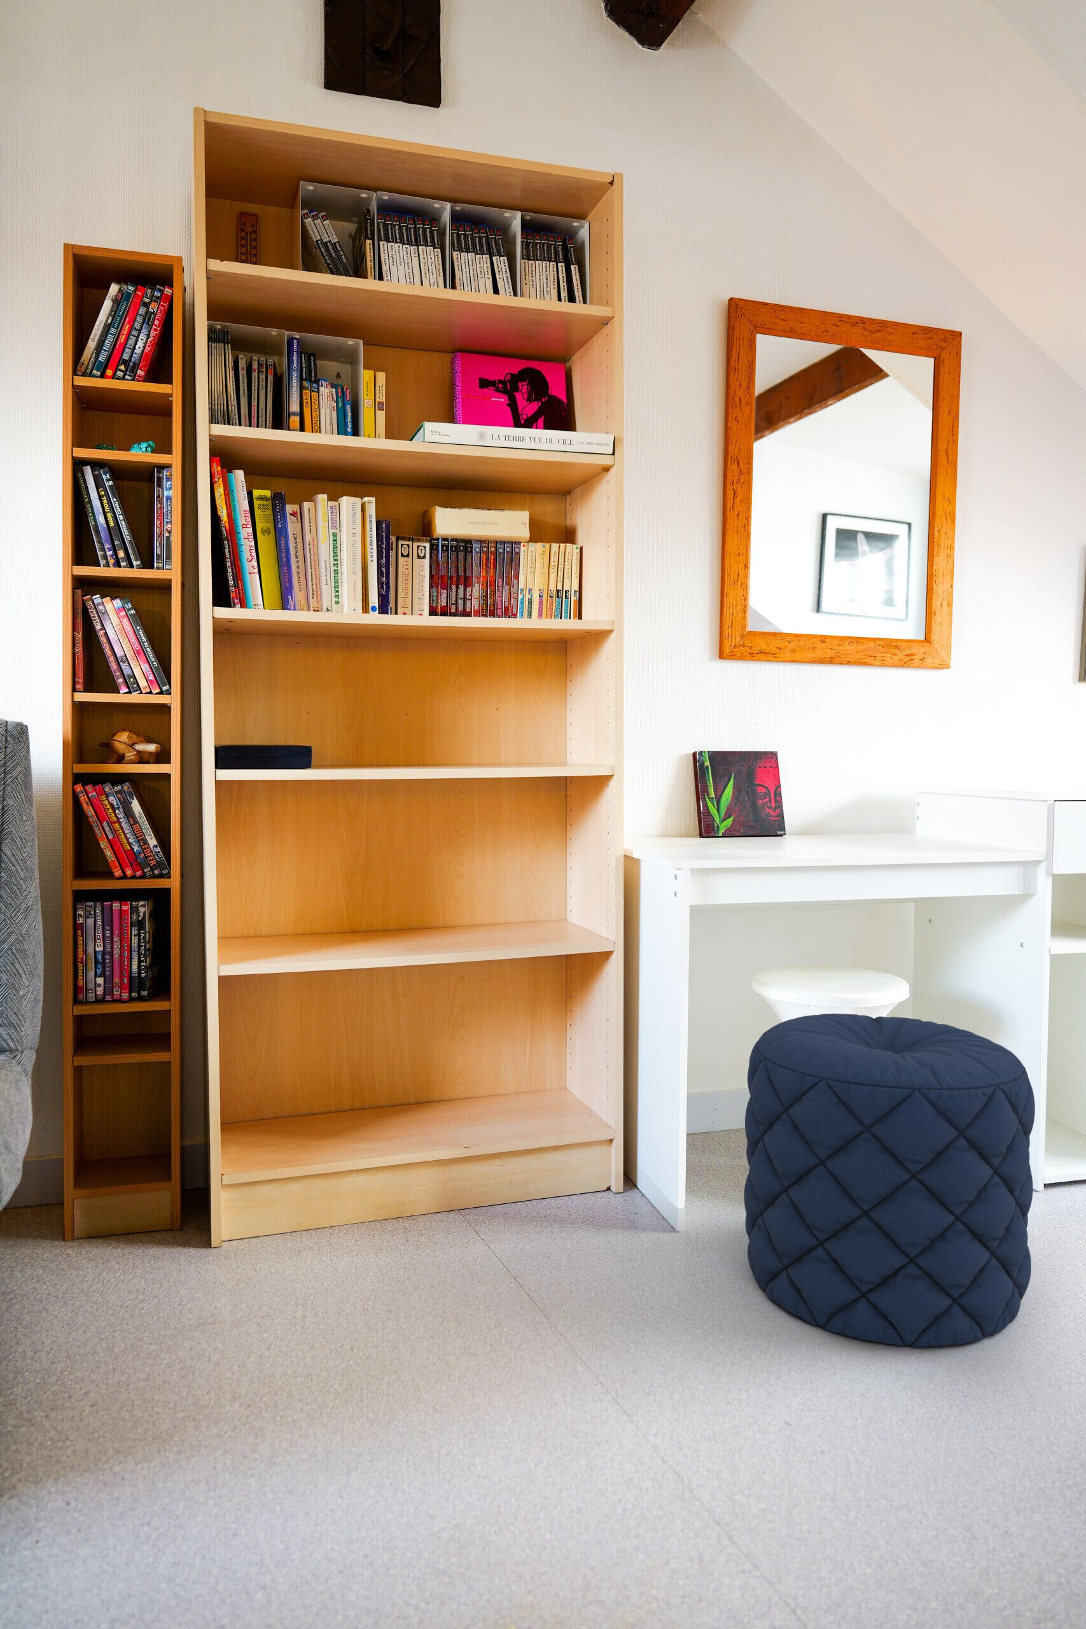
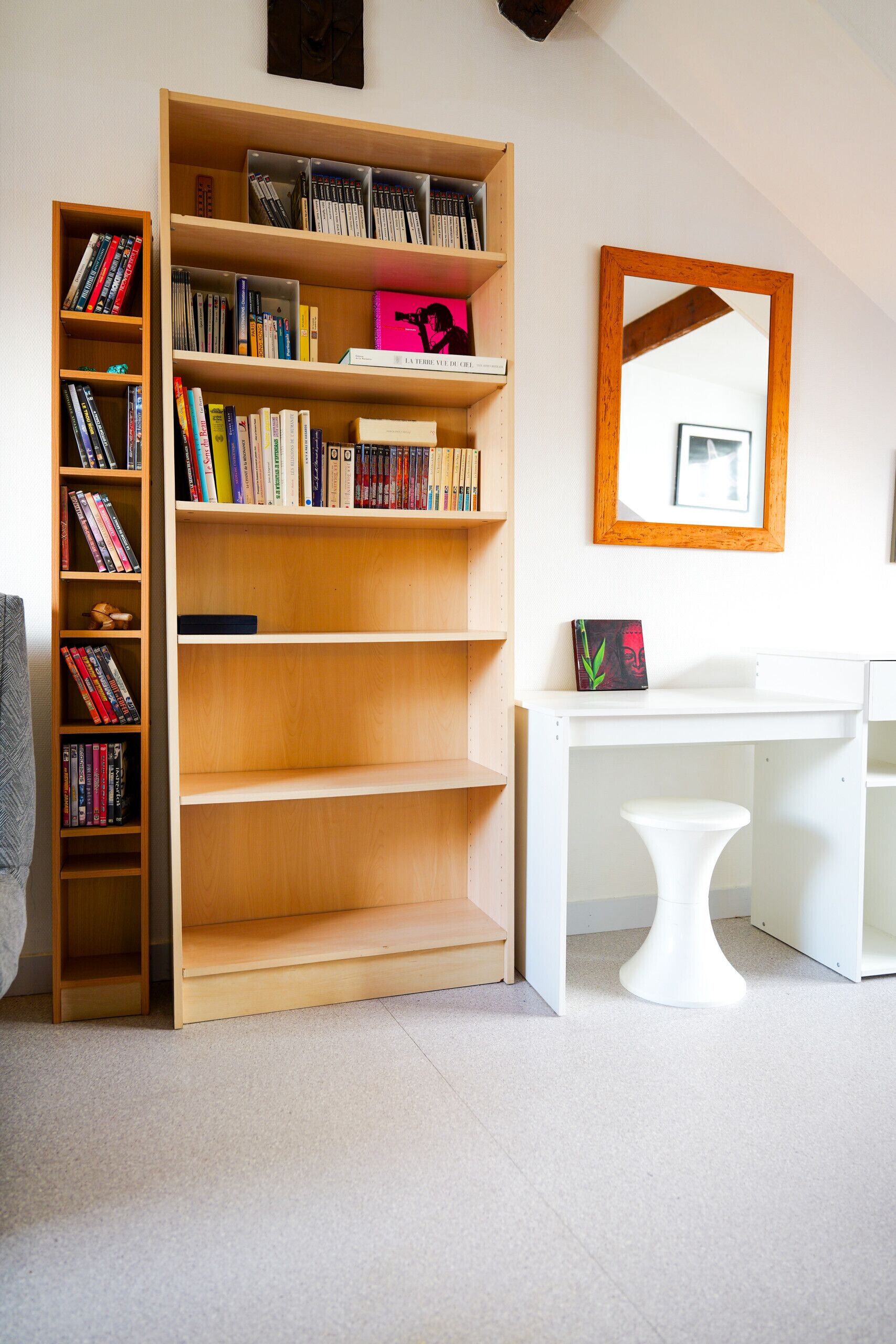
- pouf [744,1013,1036,1348]
